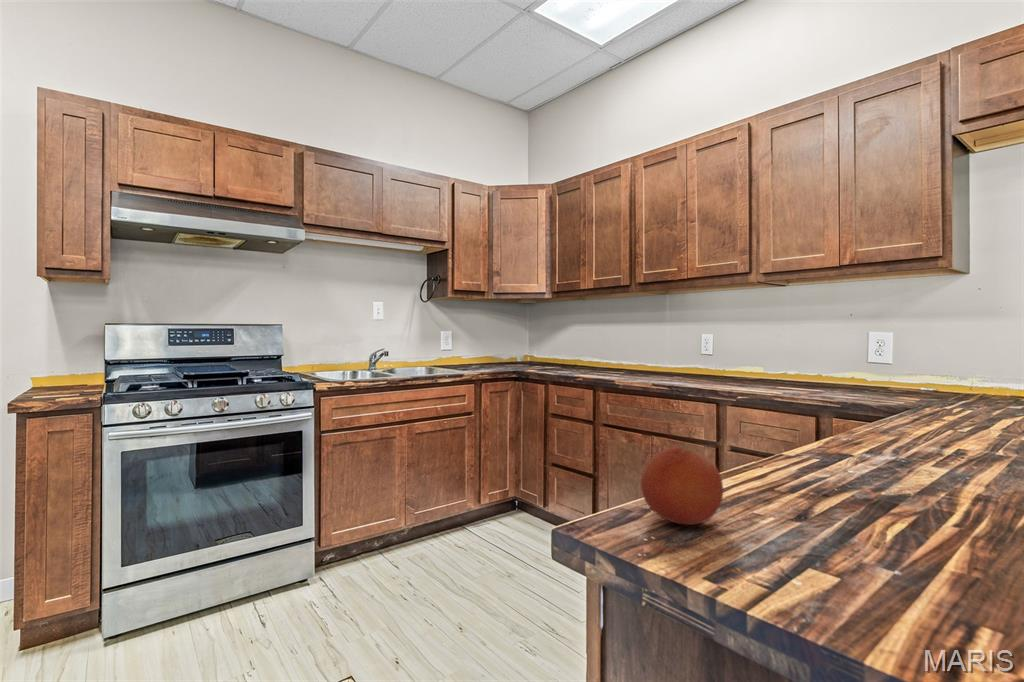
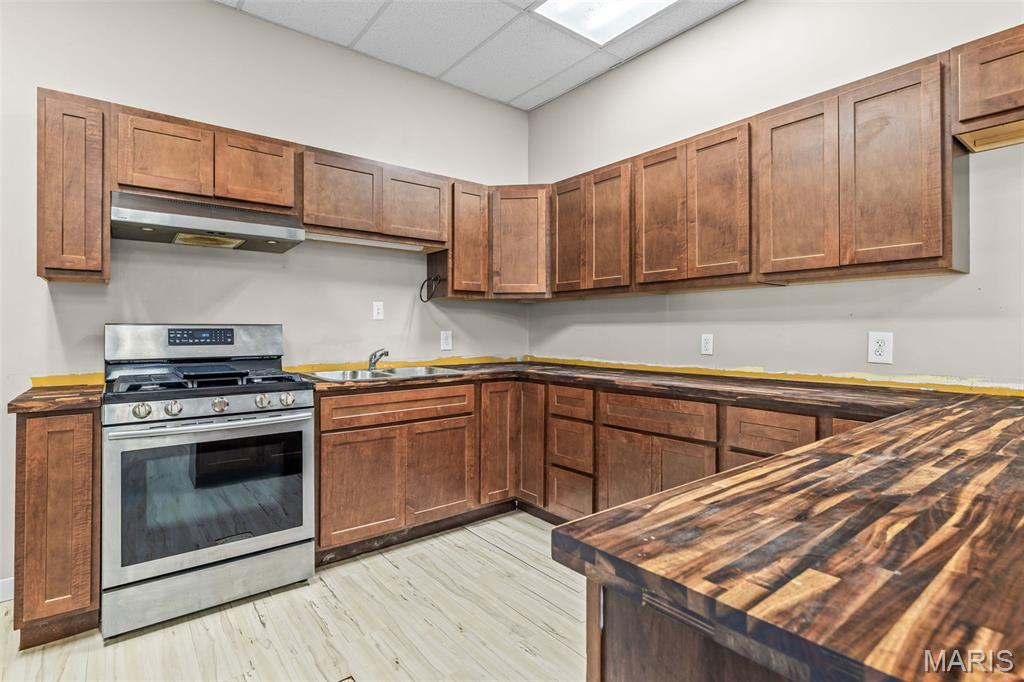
- fruit [640,445,724,526]
